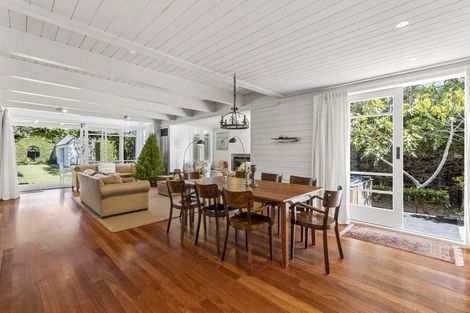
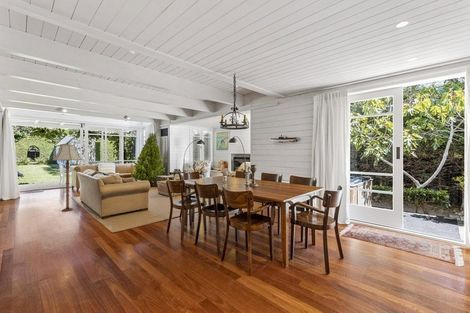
+ floor lamp [51,142,83,212]
